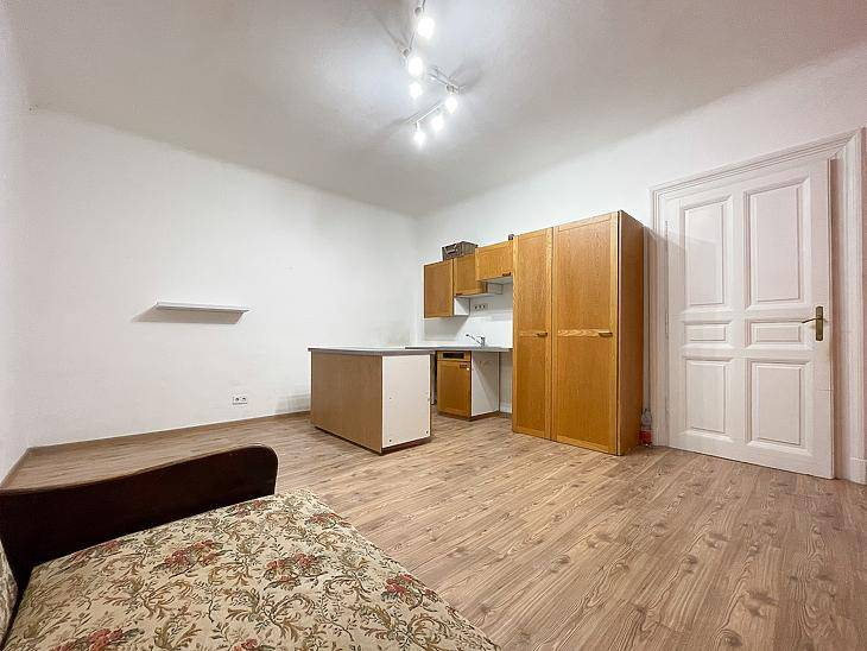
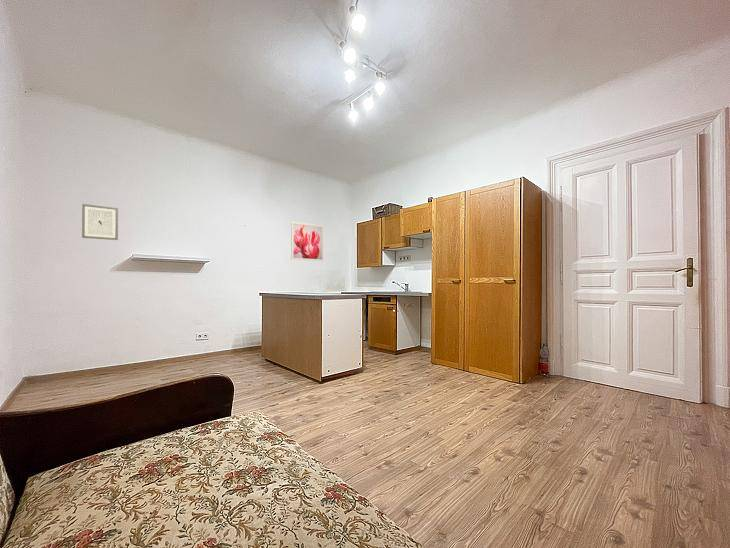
+ wall art [81,203,119,241]
+ wall art [290,221,324,262]
